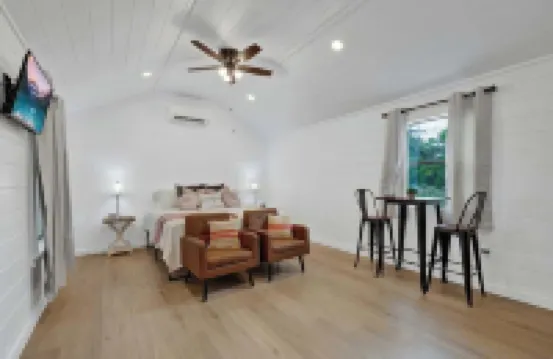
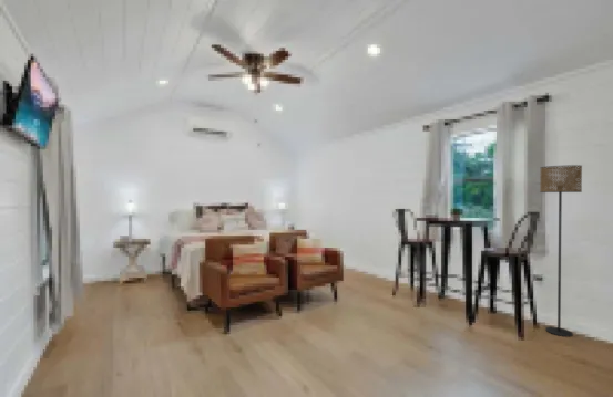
+ floor lamp [539,164,583,337]
